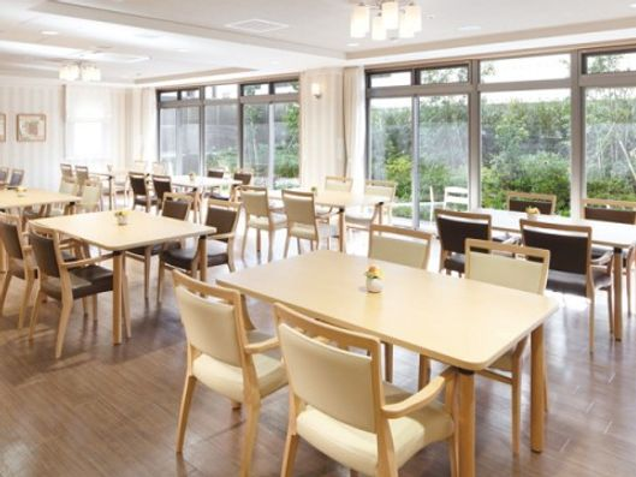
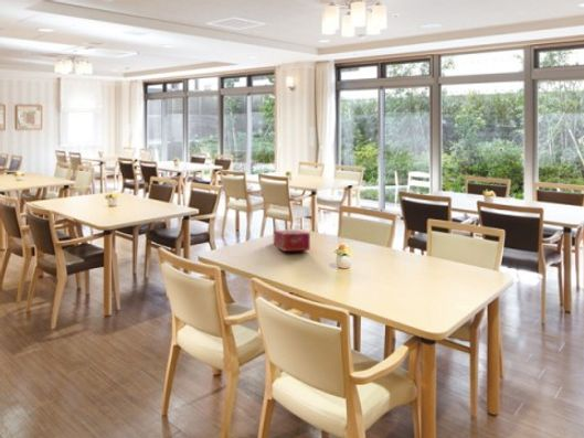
+ tissue box [273,229,311,253]
